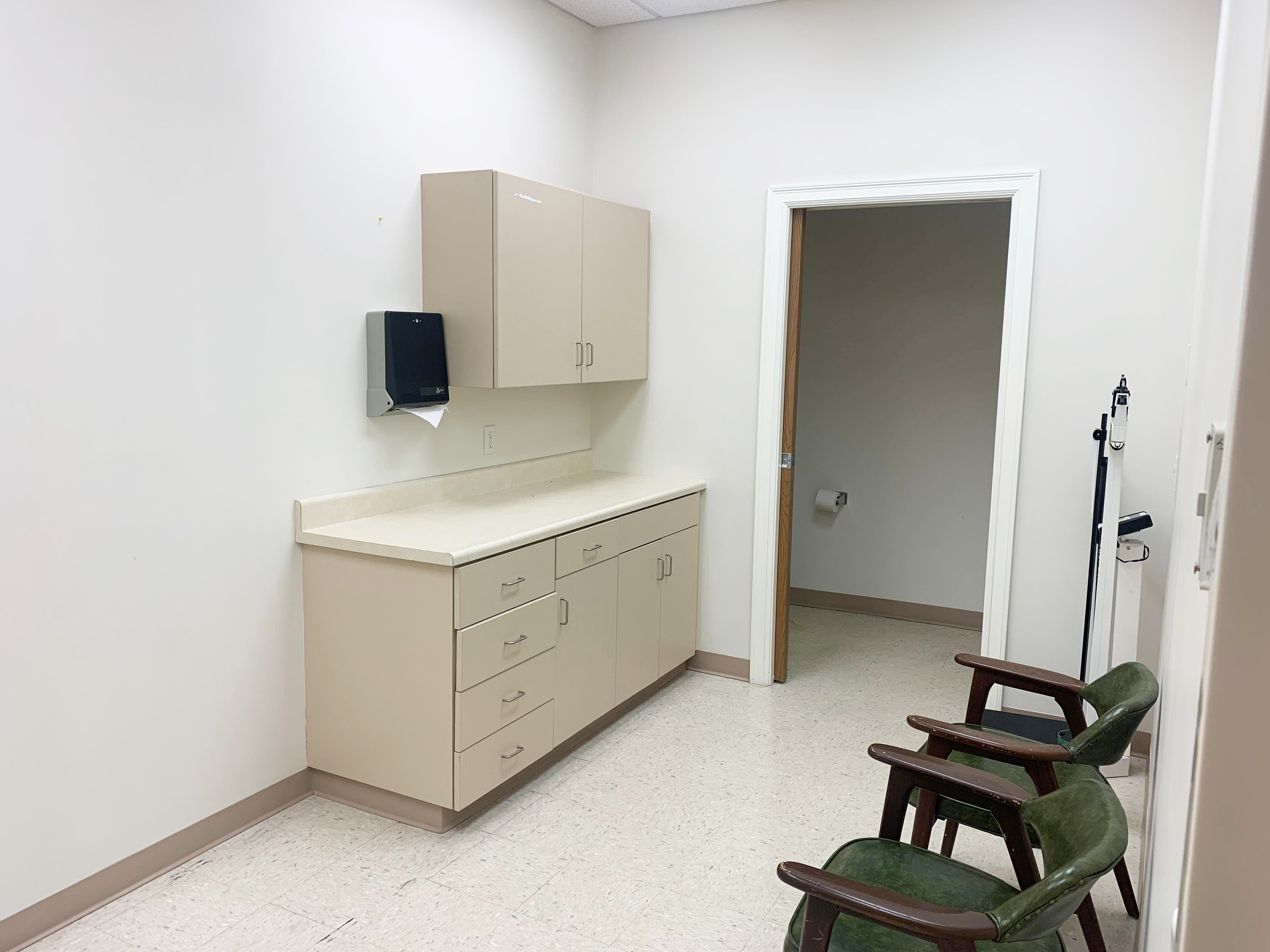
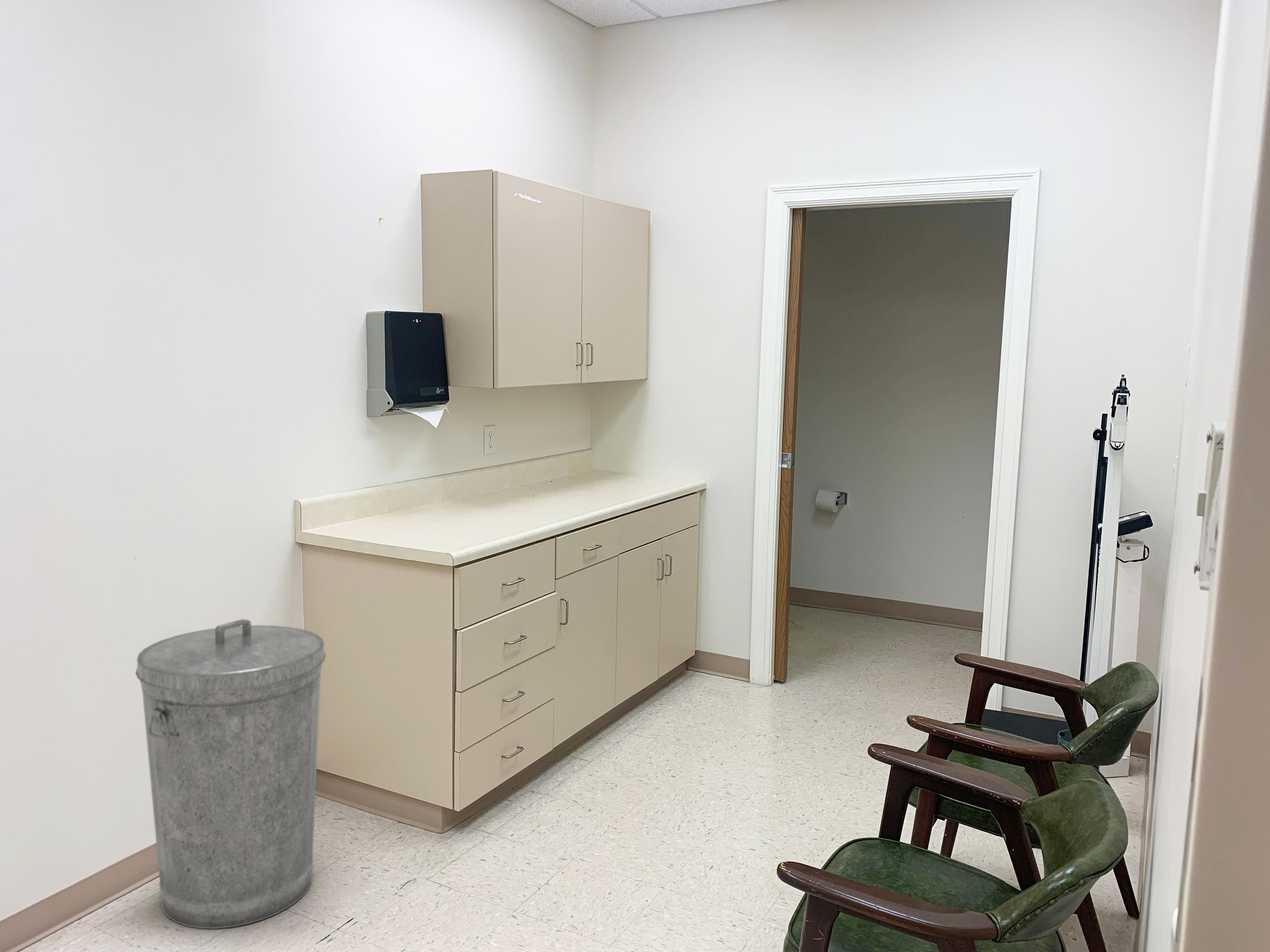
+ trash can [135,619,326,929]
